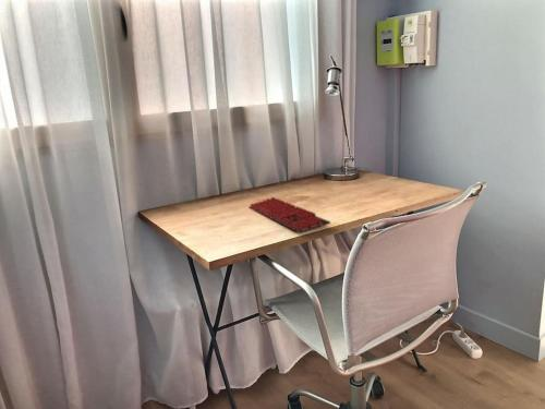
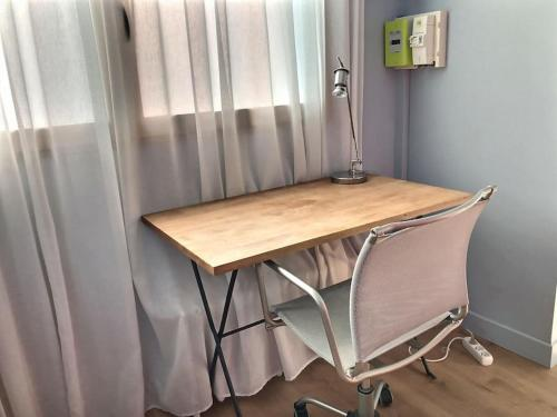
- keyboard [247,196,331,233]
